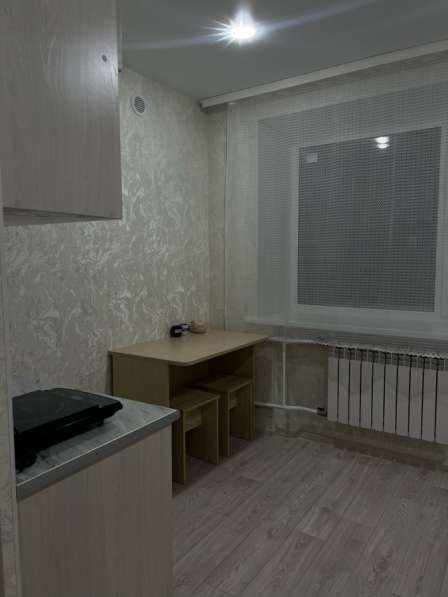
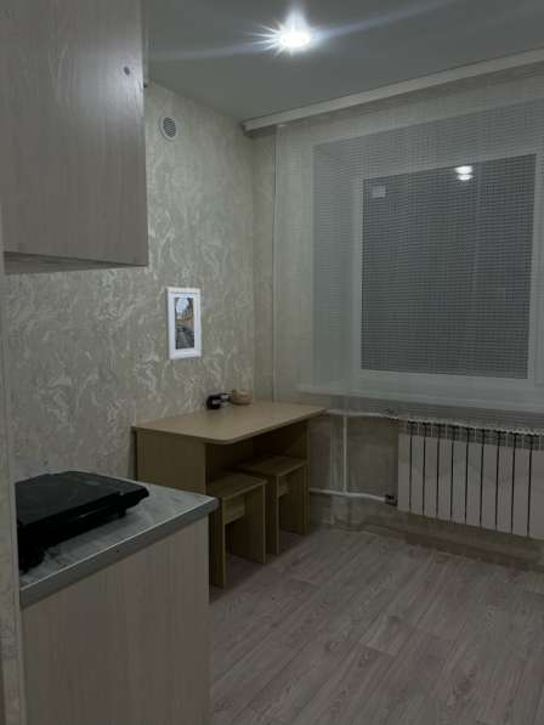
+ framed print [164,287,203,361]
